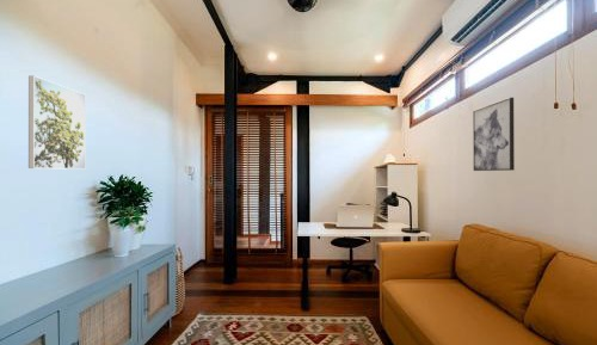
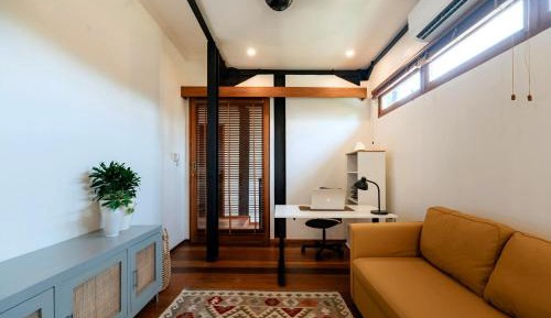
- wall art [472,97,516,172]
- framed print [27,74,87,171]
